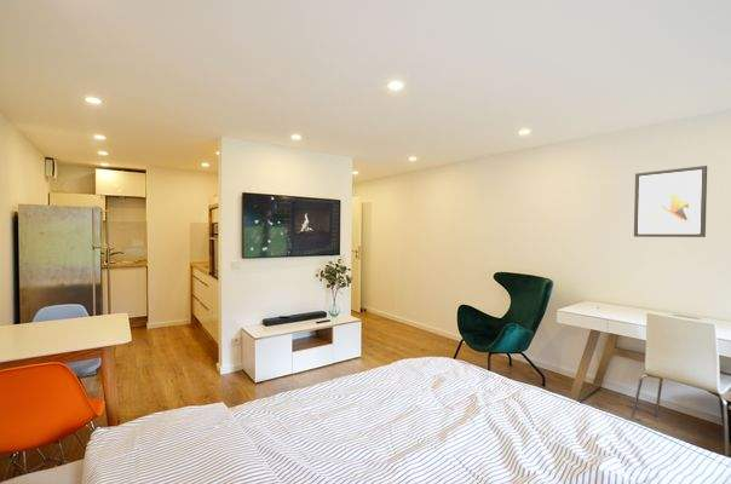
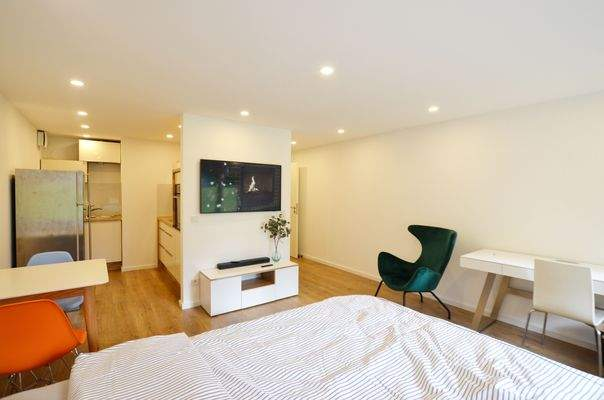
- wall art [633,165,708,238]
